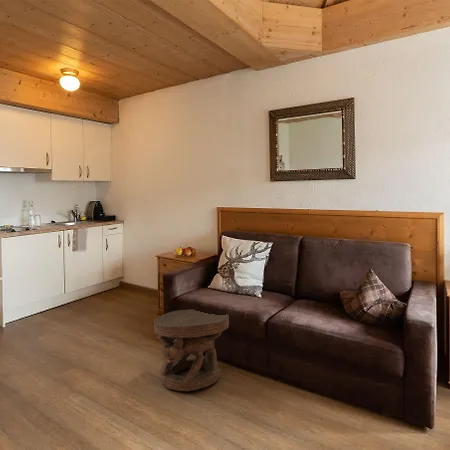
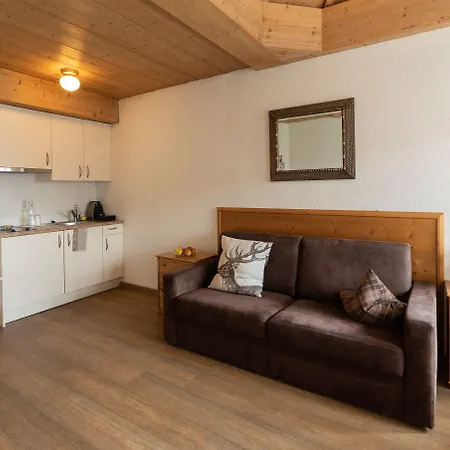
- carved stool [153,308,230,392]
